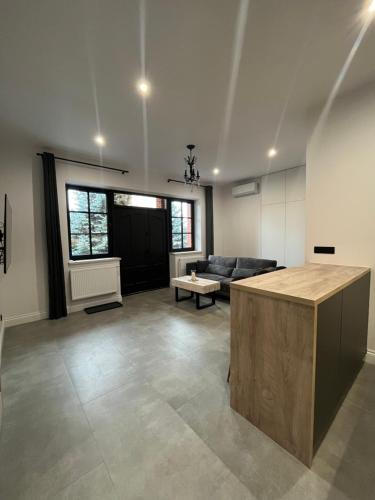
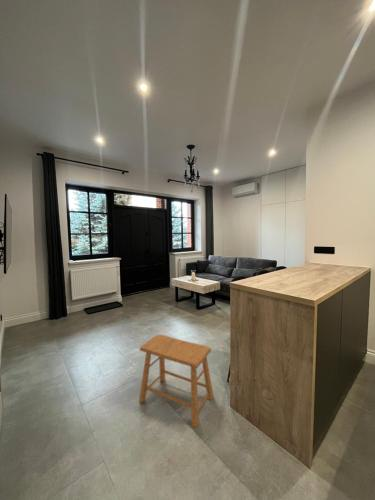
+ stool [138,334,215,429]
